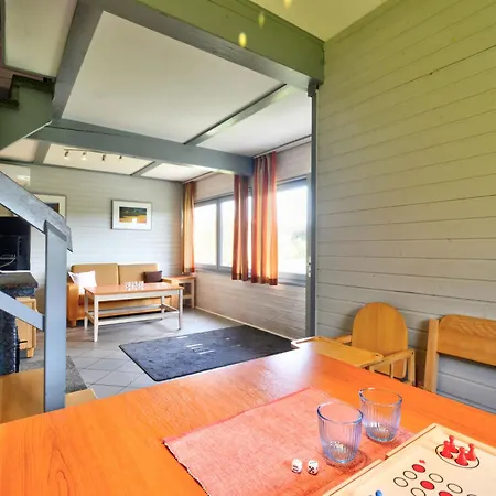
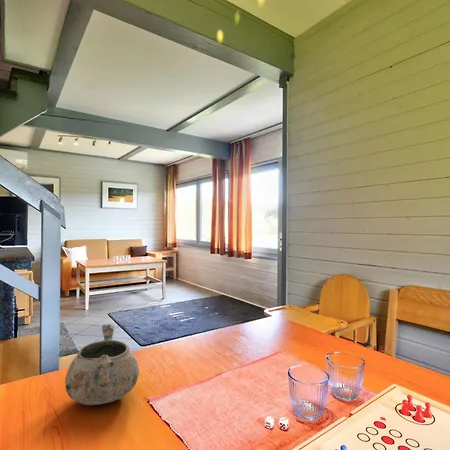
+ decorative bowl [64,323,140,406]
